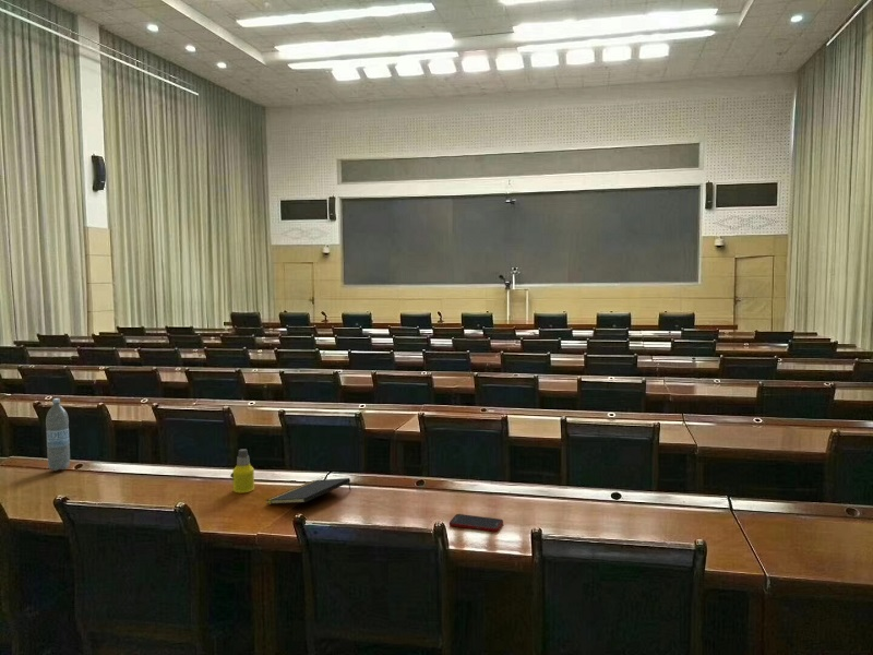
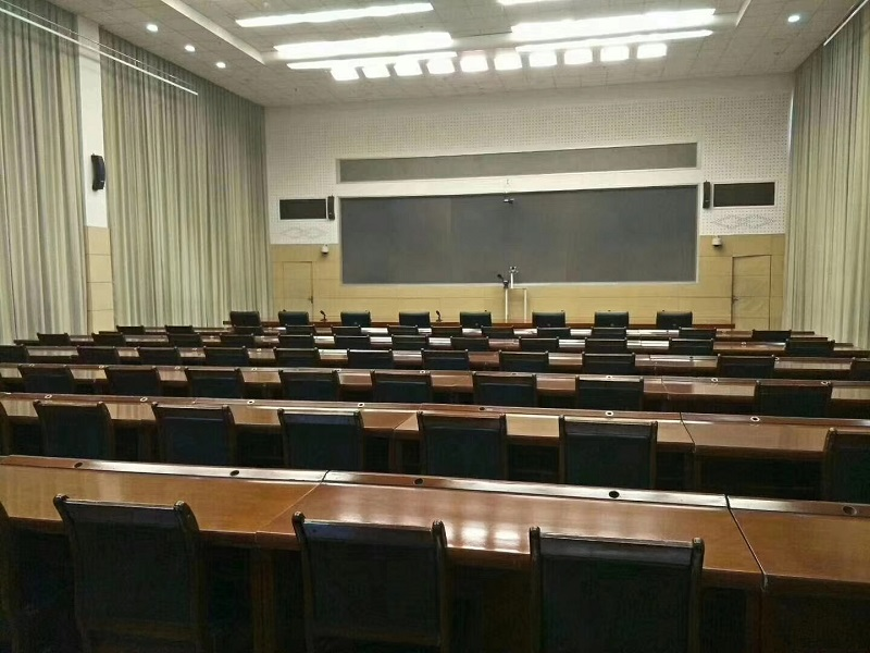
- cell phone [449,513,504,533]
- bottle [231,448,255,495]
- water bottle [45,397,71,472]
- notepad [265,477,351,505]
